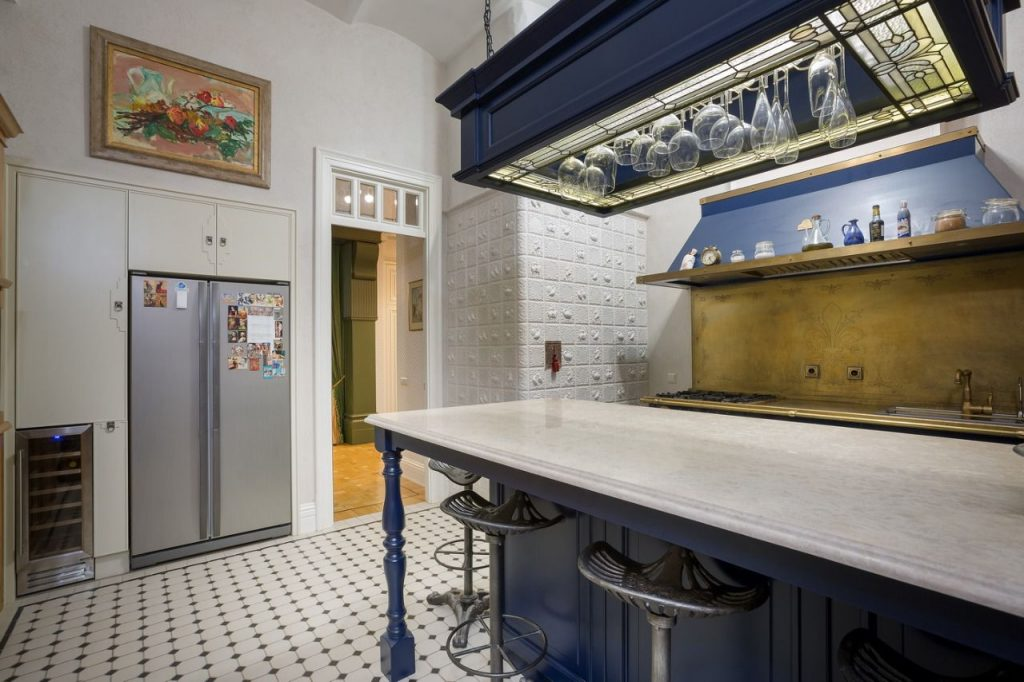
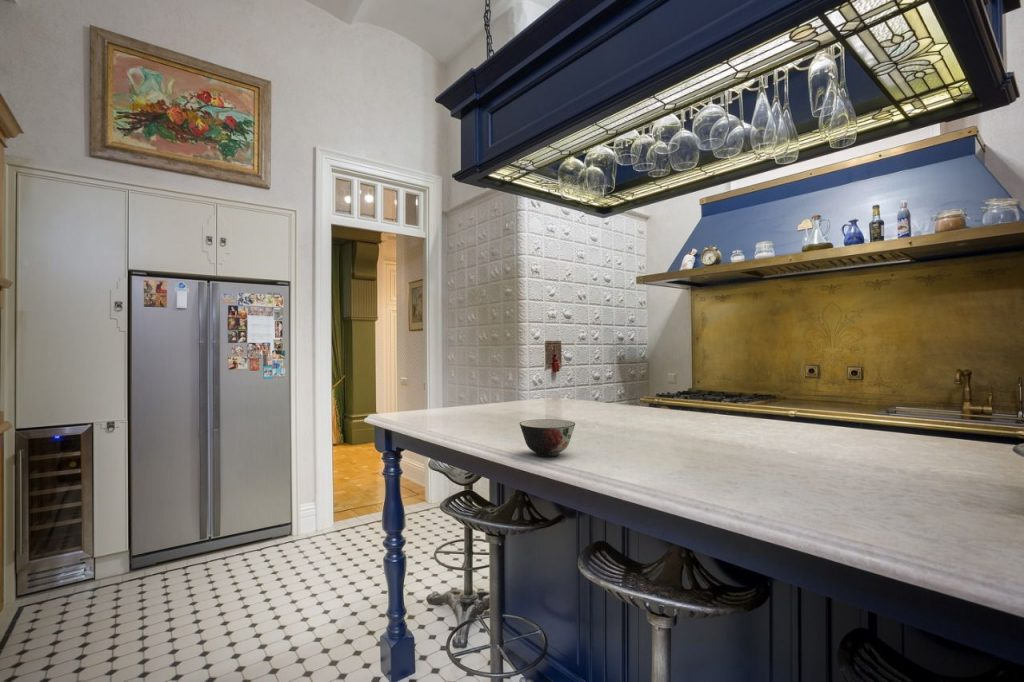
+ soup bowl [519,418,576,458]
